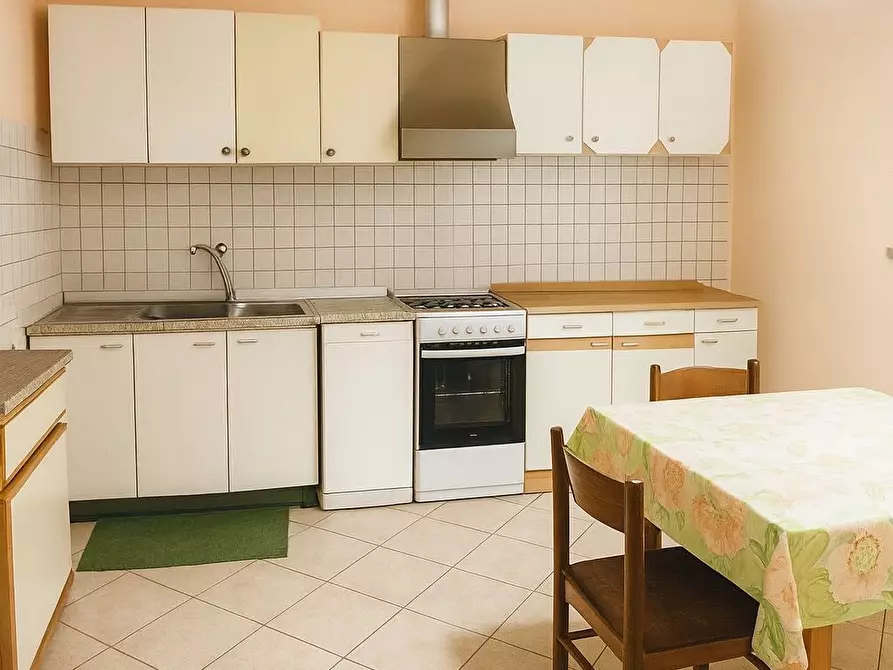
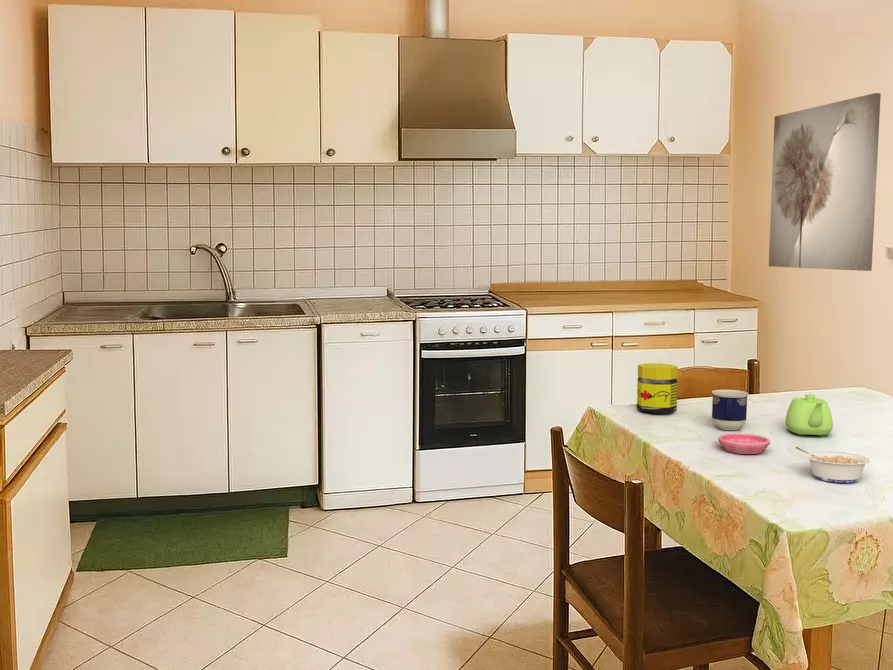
+ saucer [717,433,771,455]
+ legume [794,446,871,484]
+ teapot [785,393,834,437]
+ cup [711,389,749,431]
+ jar [636,362,679,414]
+ wall art [768,92,882,272]
